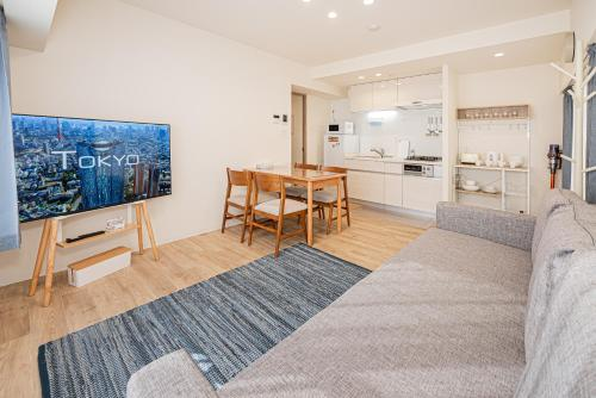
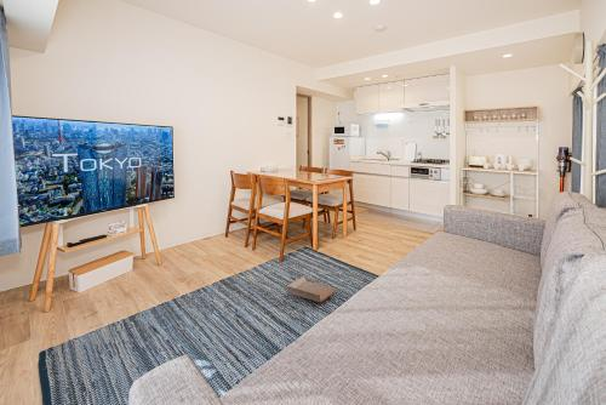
+ cardboard box [286,274,338,303]
